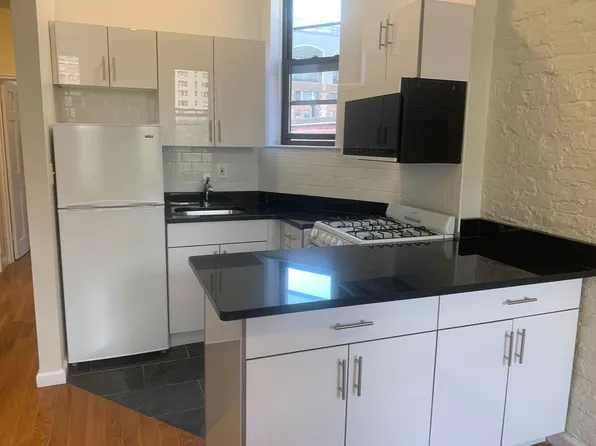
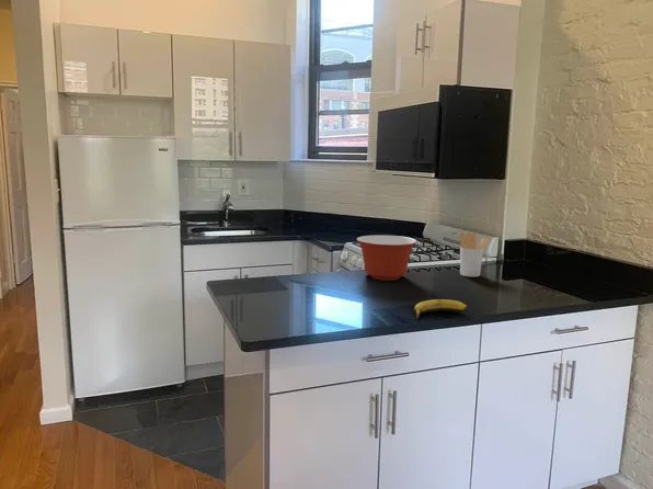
+ banana [413,298,469,320]
+ mixing bowl [356,235,419,282]
+ utensil holder [458,231,489,277]
